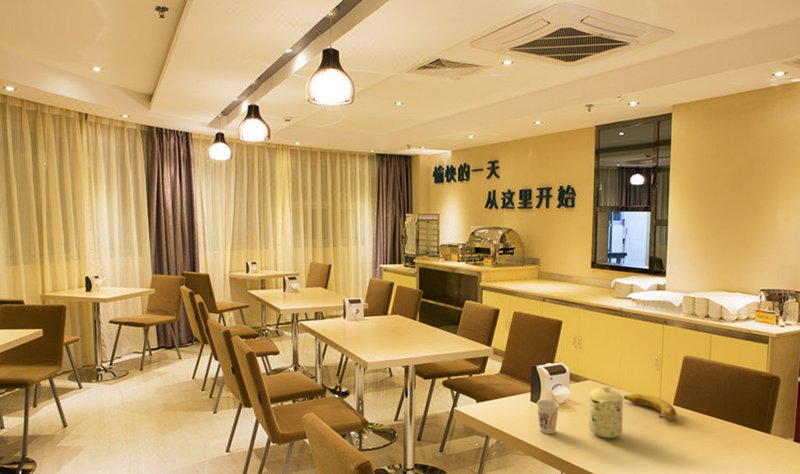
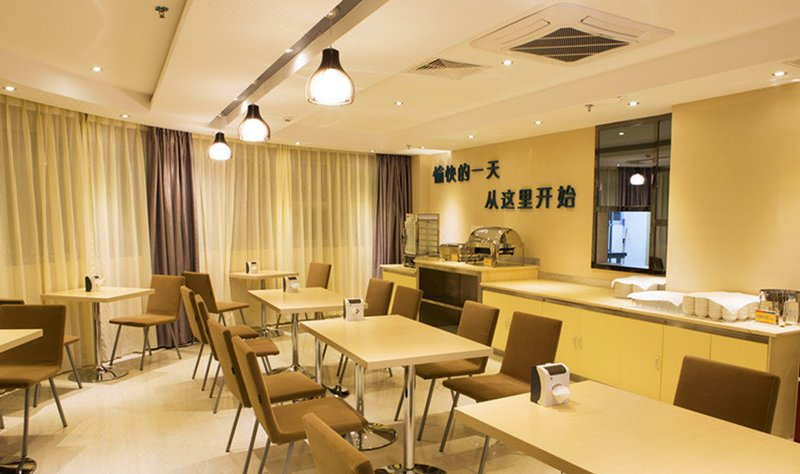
- cup [536,399,560,435]
- banana [624,393,677,421]
- mug [587,385,625,439]
